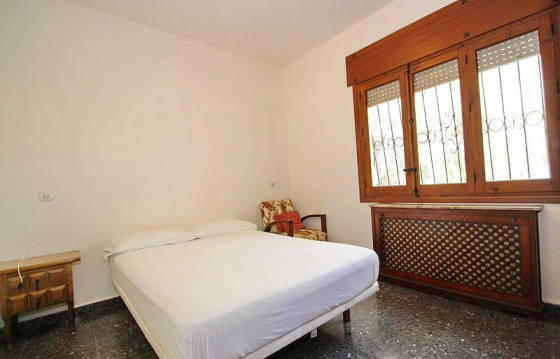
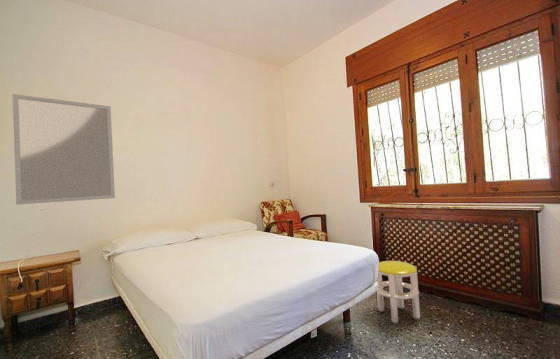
+ home mirror [12,93,116,206]
+ stool [376,260,421,325]
